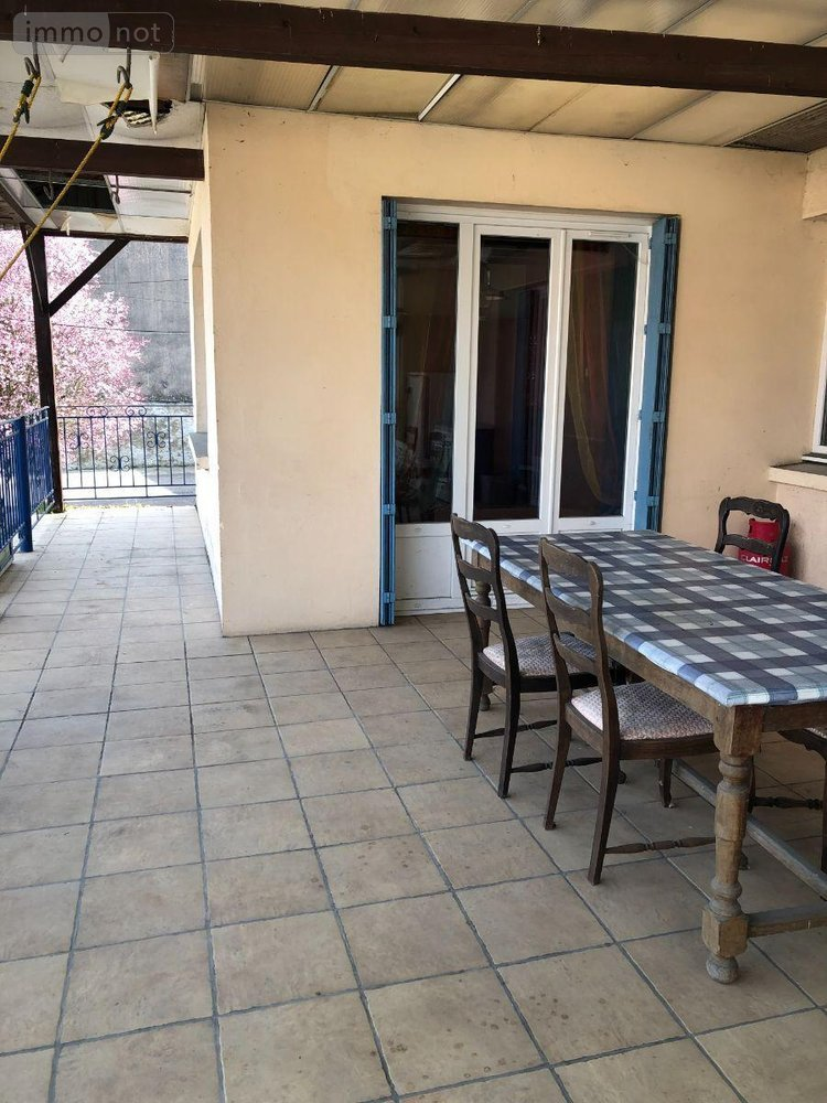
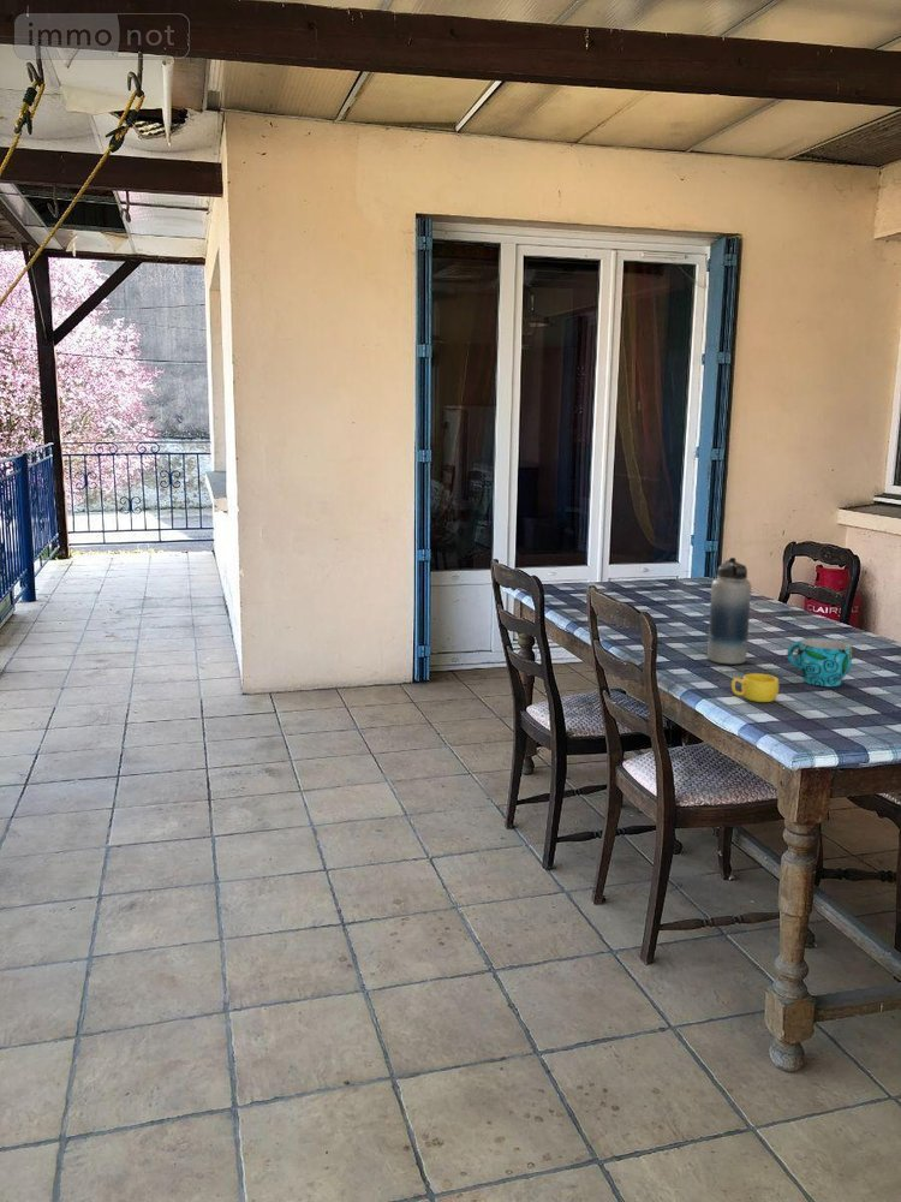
+ cup [786,637,853,688]
+ water bottle [706,557,752,666]
+ cup [730,672,780,703]
